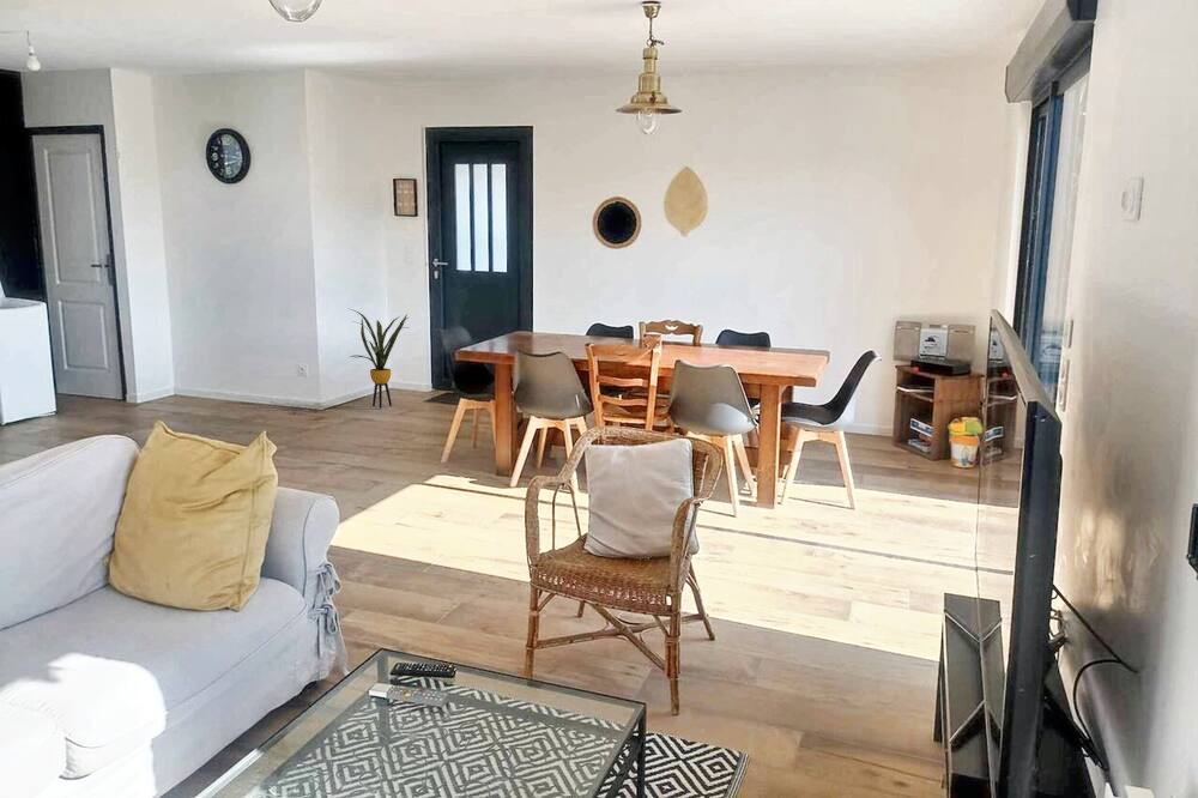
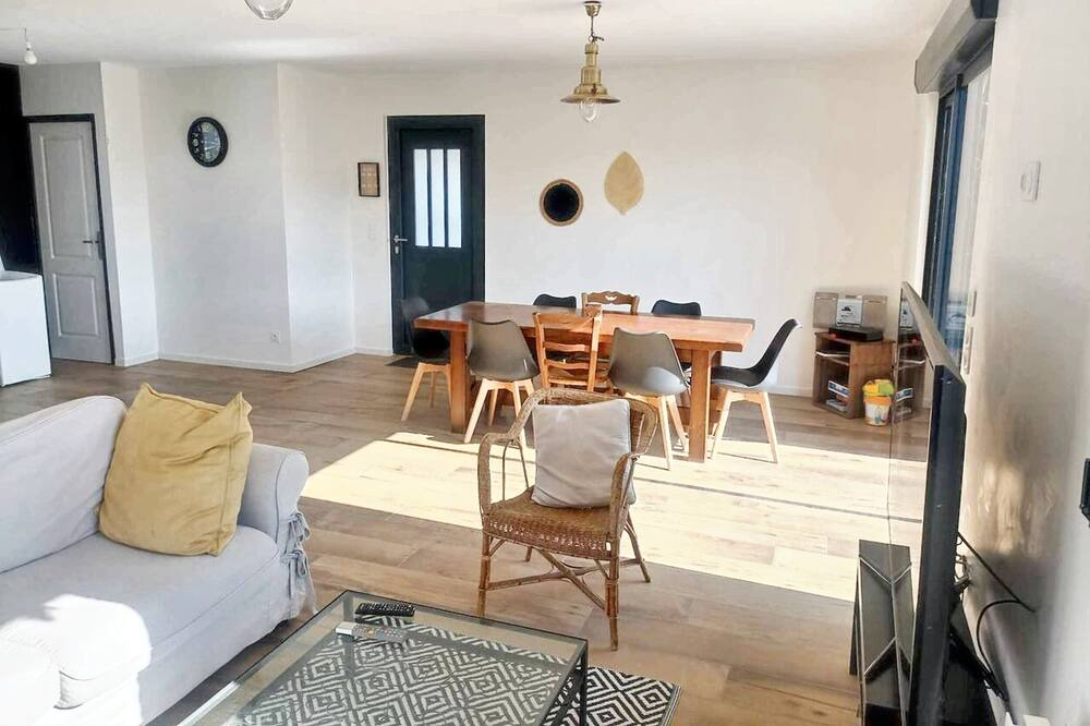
- house plant [346,307,410,410]
